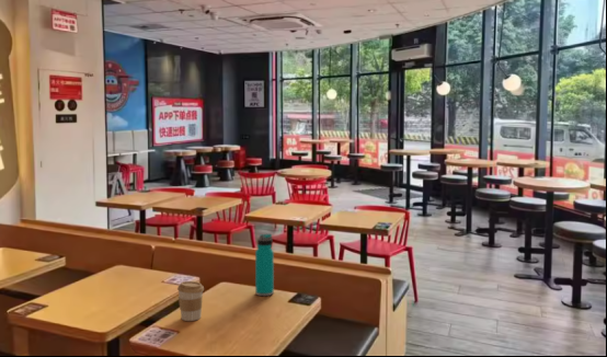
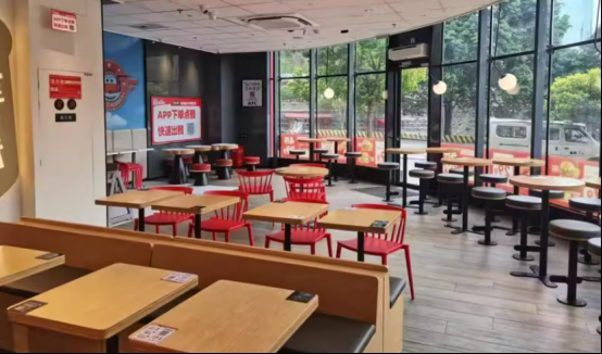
- coffee cup [176,280,205,322]
- water bottle [254,232,275,297]
